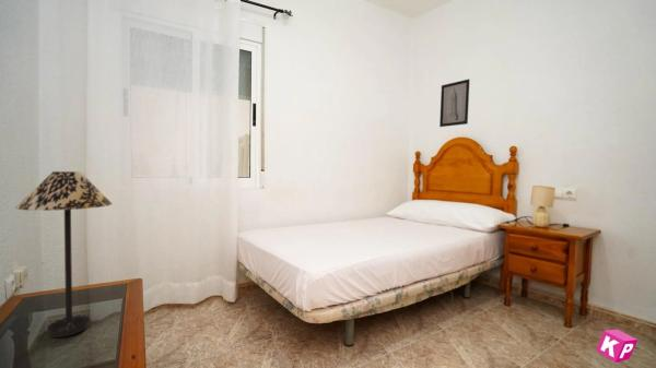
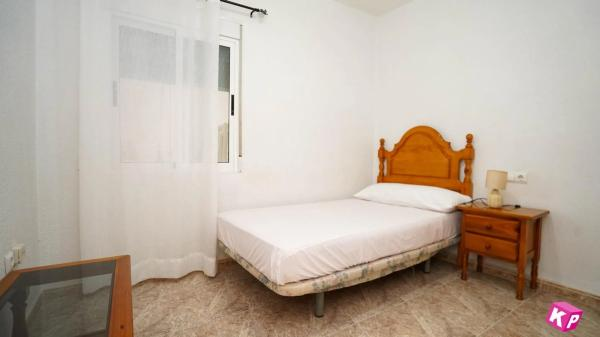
- table lamp [14,170,114,339]
- wall art [438,78,470,128]
